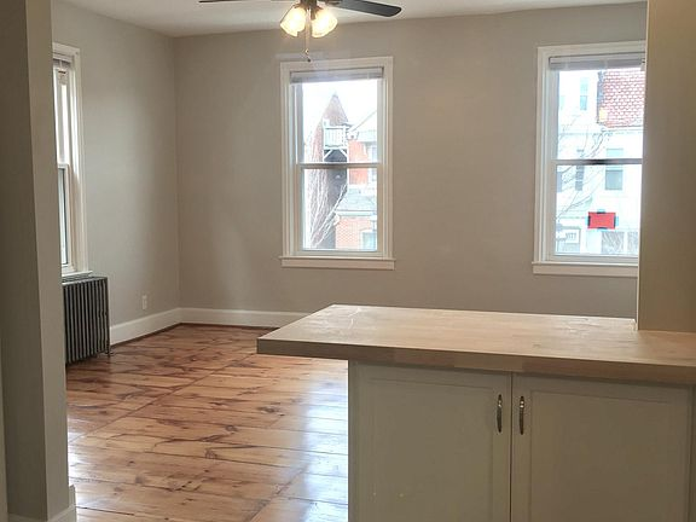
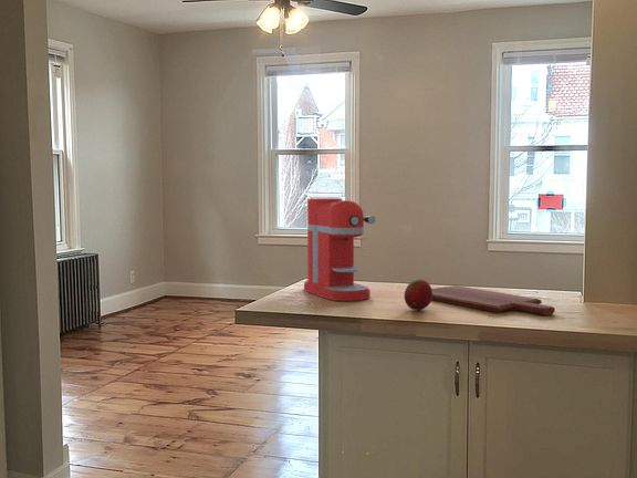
+ fruit [404,278,432,311]
+ cutting board [431,284,556,316]
+ coffee maker [303,197,377,302]
